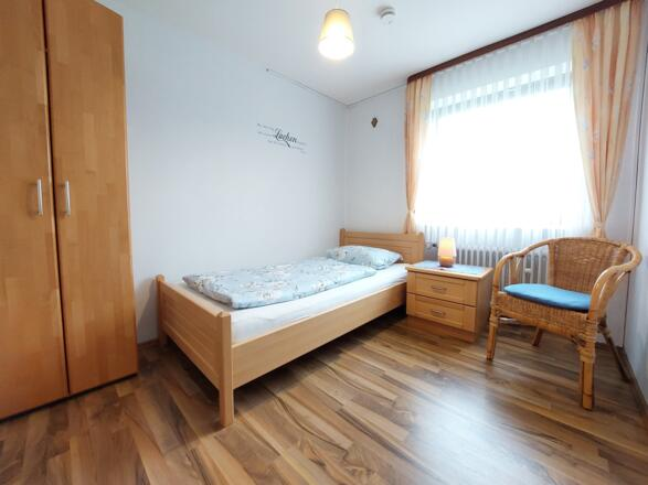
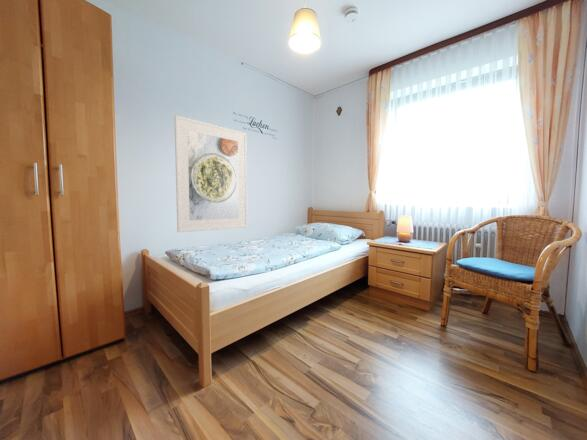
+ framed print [173,114,248,234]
